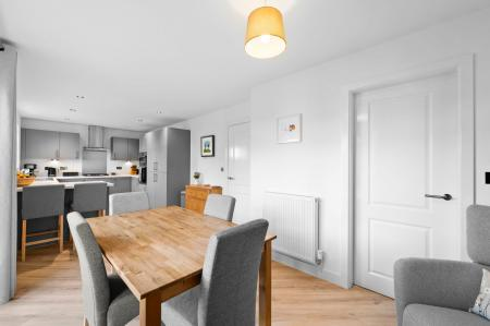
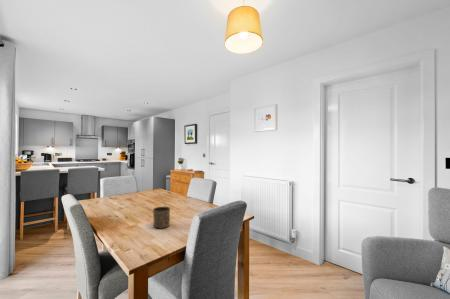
+ cup [152,206,171,230]
